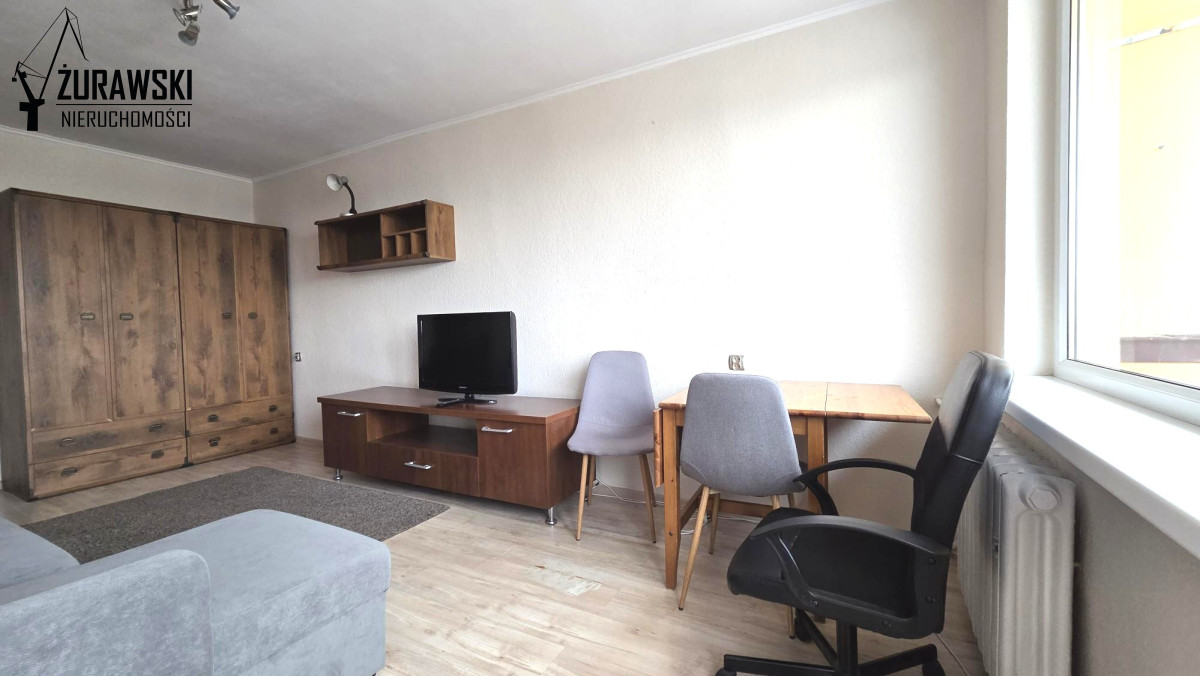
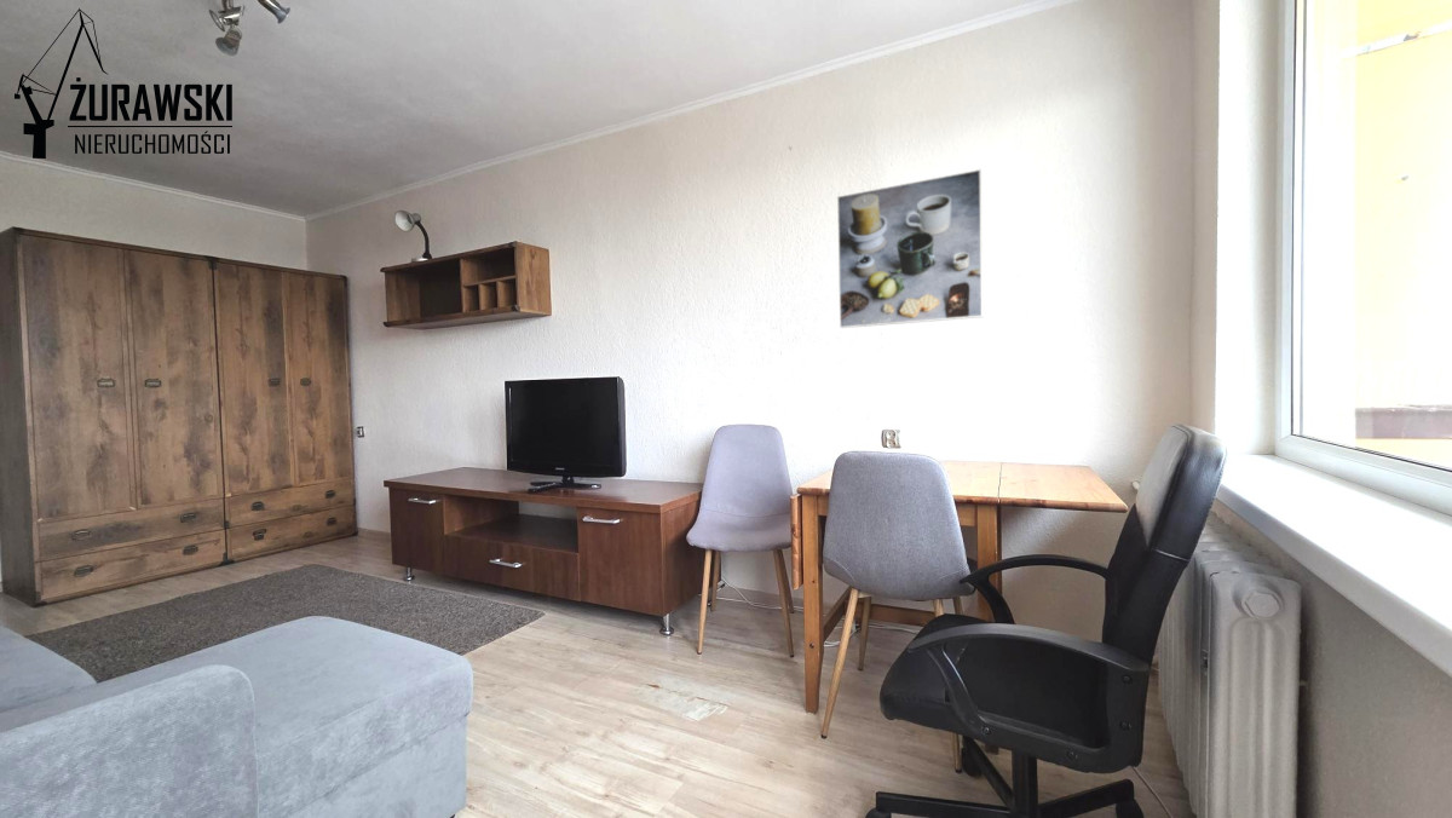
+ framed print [836,168,984,329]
